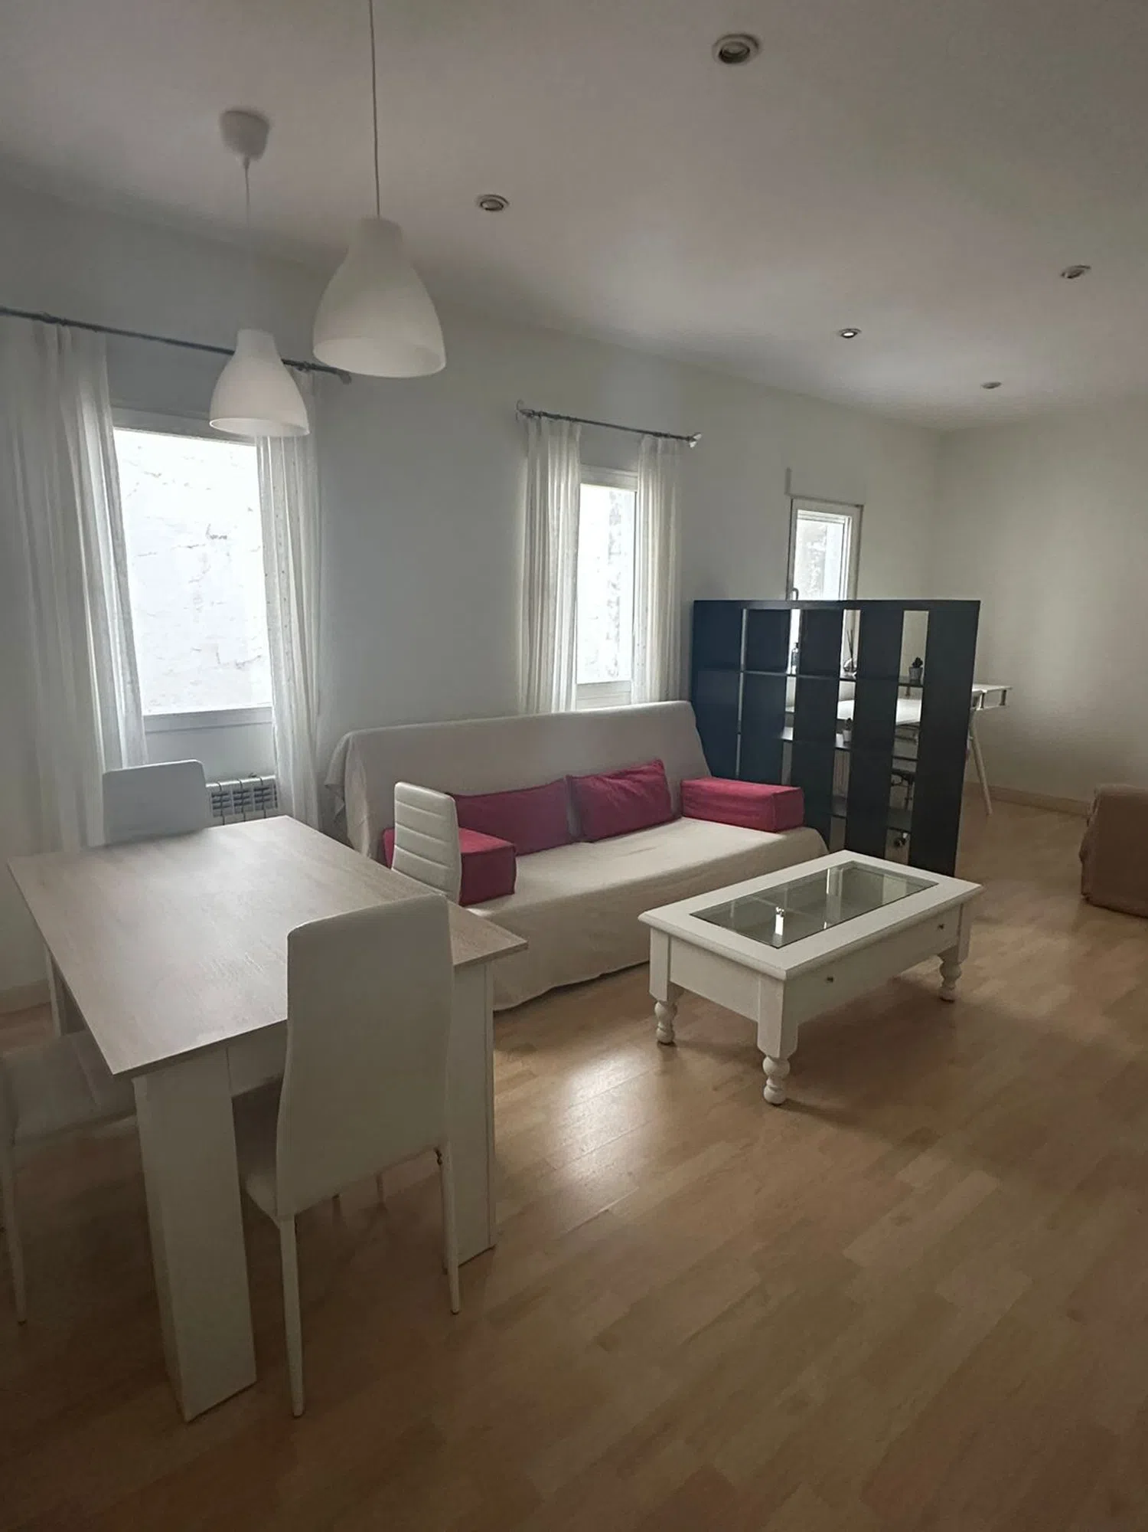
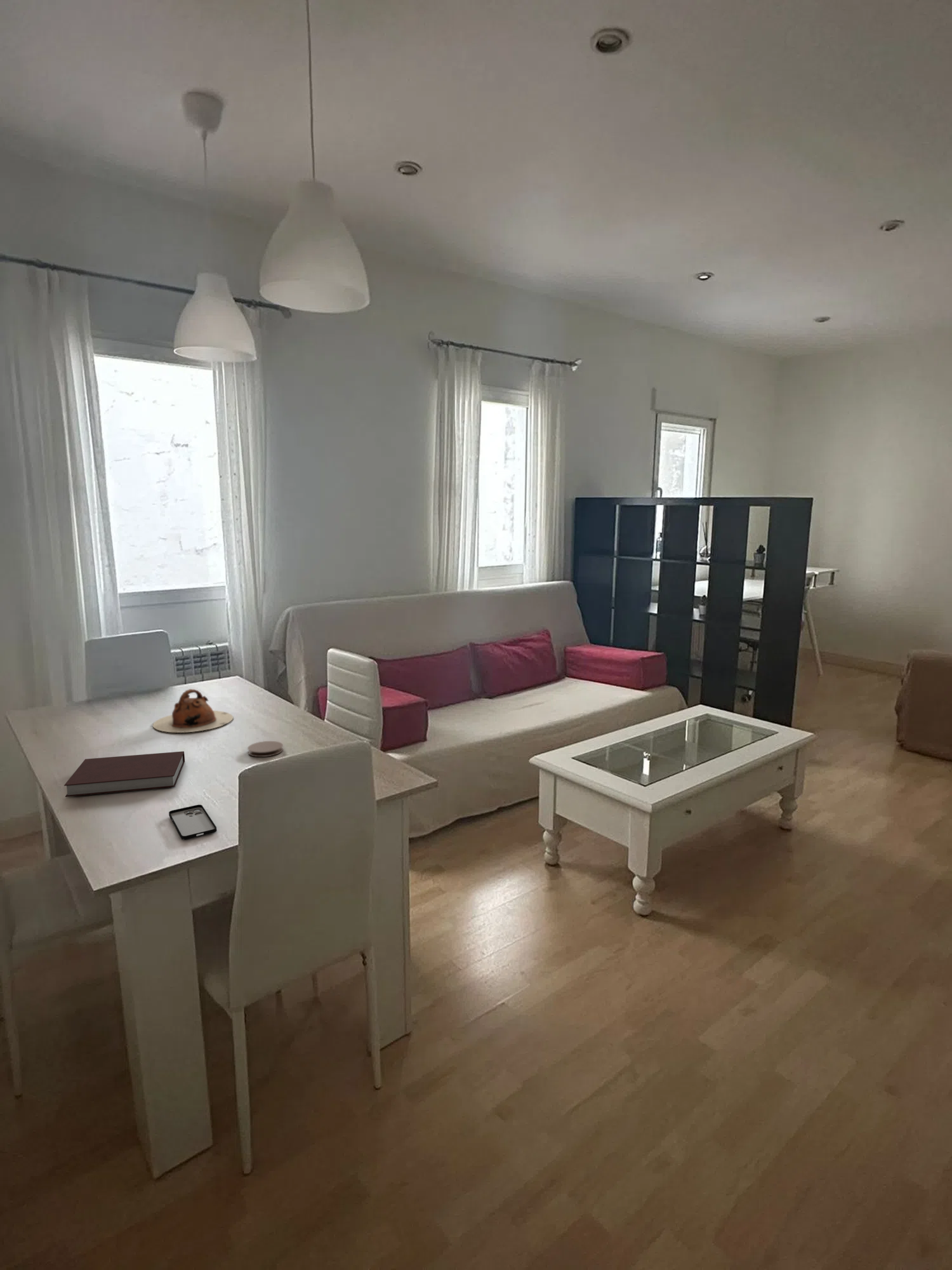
+ smartphone [168,804,217,840]
+ notebook [63,751,185,798]
+ teapot [152,688,234,733]
+ coaster [247,740,284,758]
